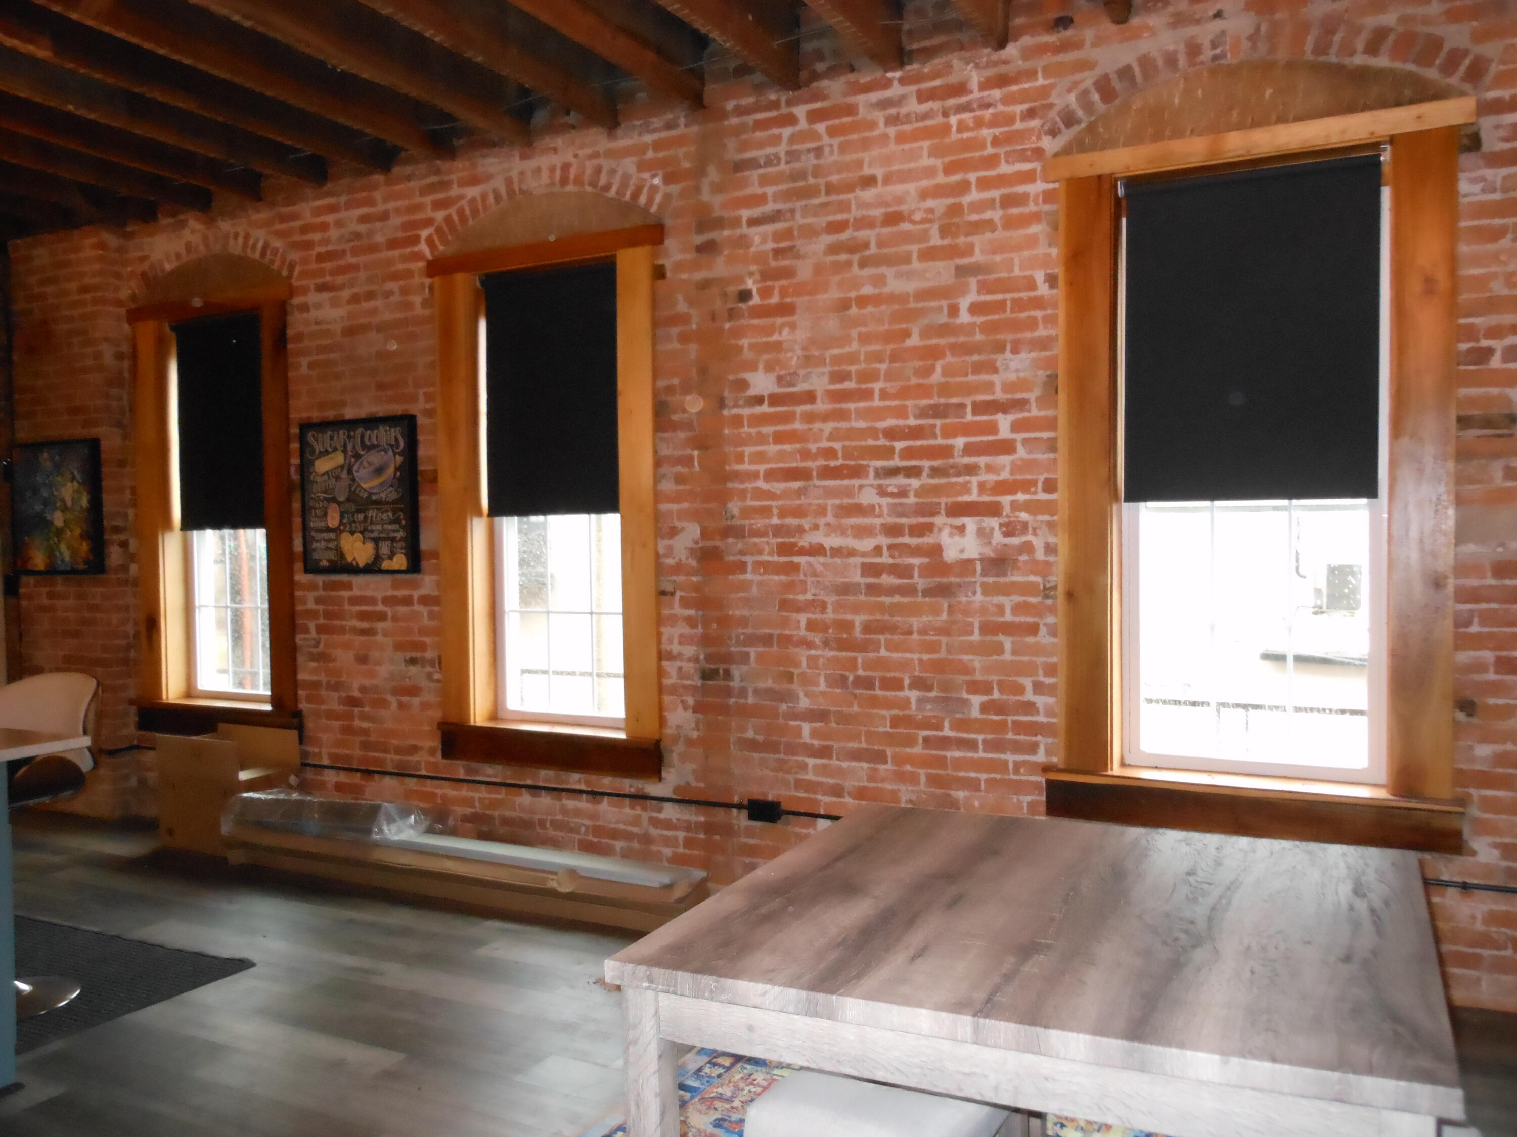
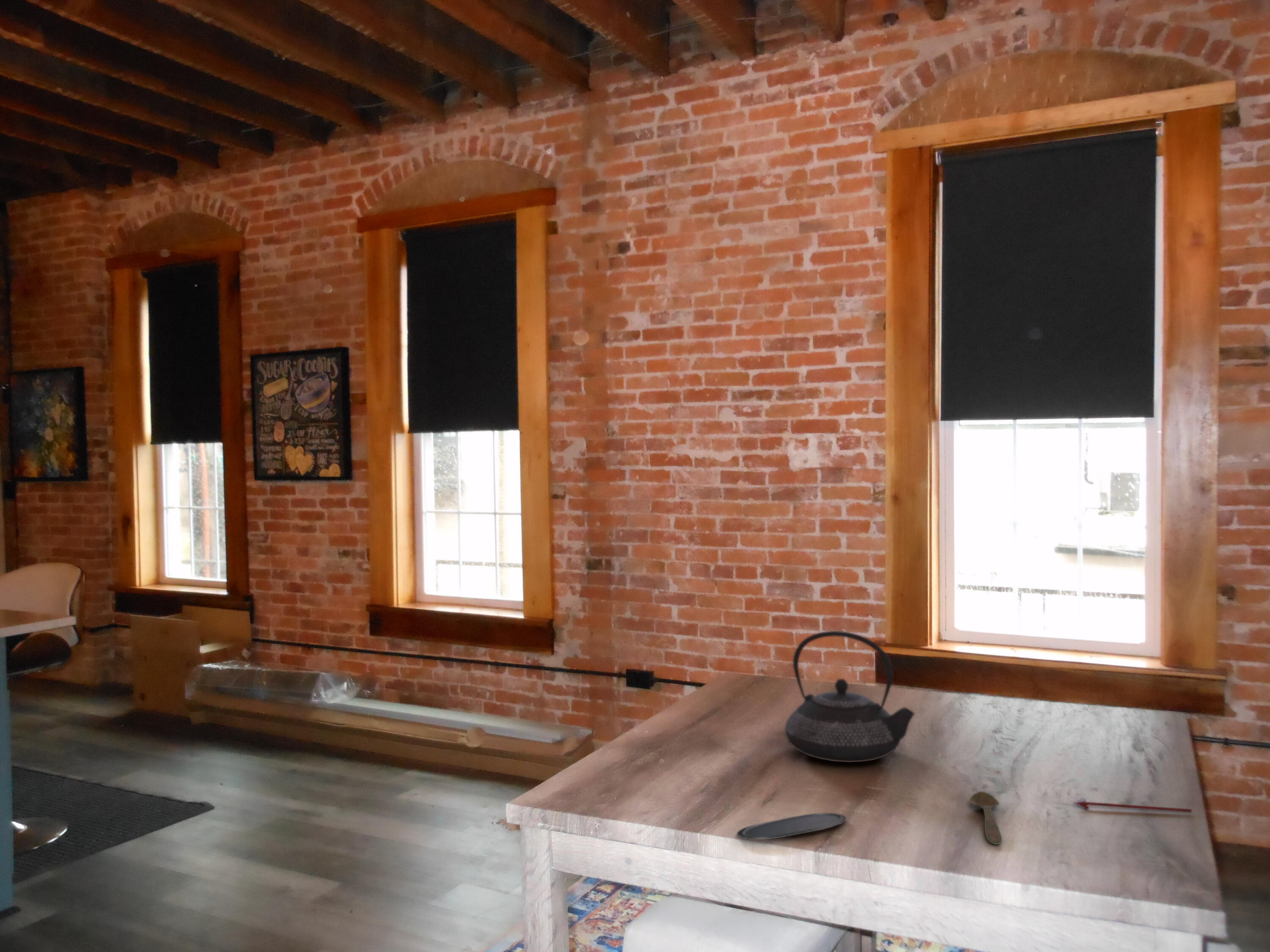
+ candle [1072,797,1192,813]
+ oval tray [737,812,847,840]
+ spoon [969,791,1002,845]
+ teapot [784,630,915,763]
